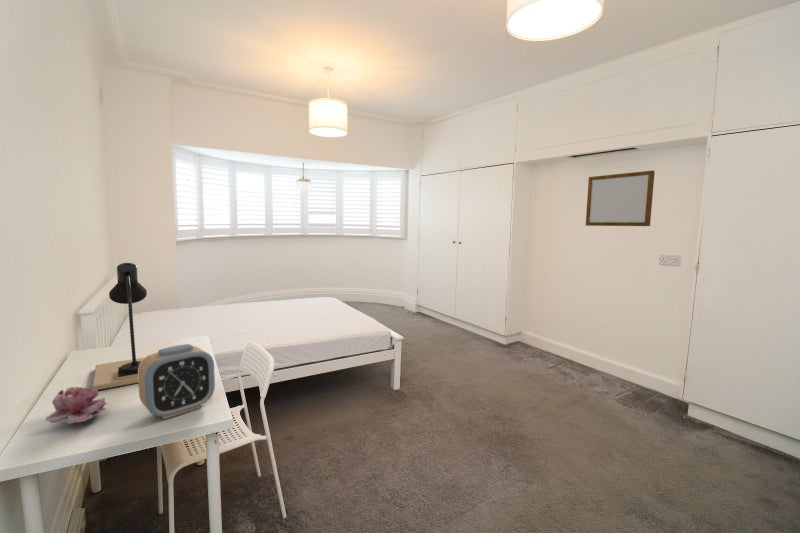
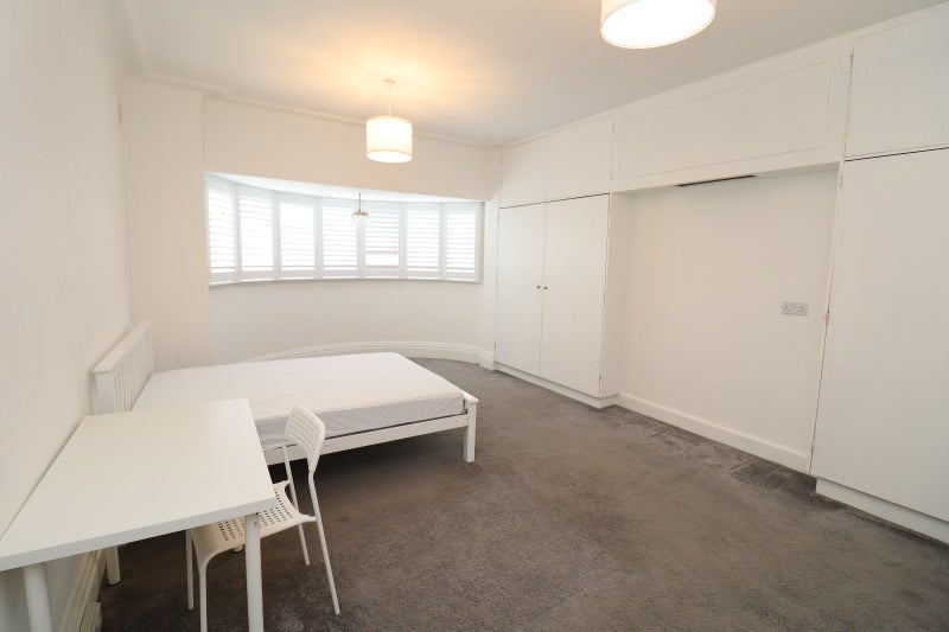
- desk lamp [91,262,148,391]
- flower [45,386,107,425]
- writing board [585,169,656,227]
- alarm clock [138,343,216,420]
